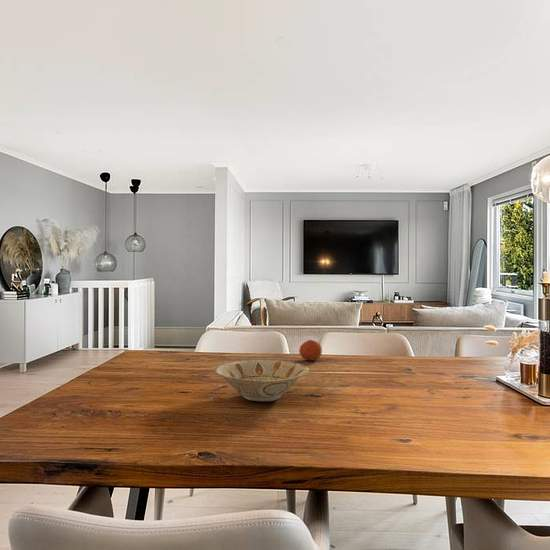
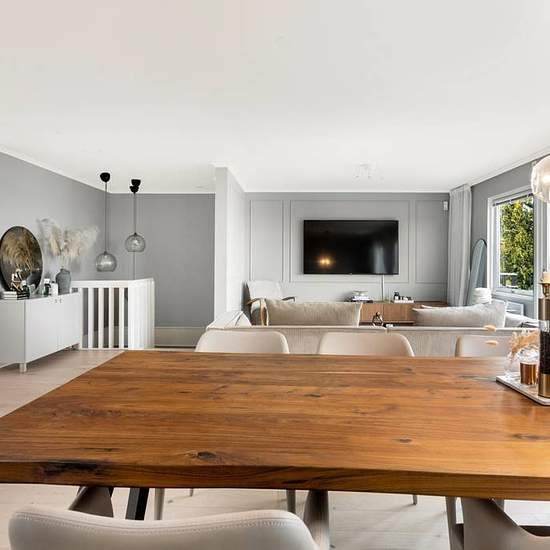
- fruit [298,339,323,362]
- bowl [213,359,310,402]
